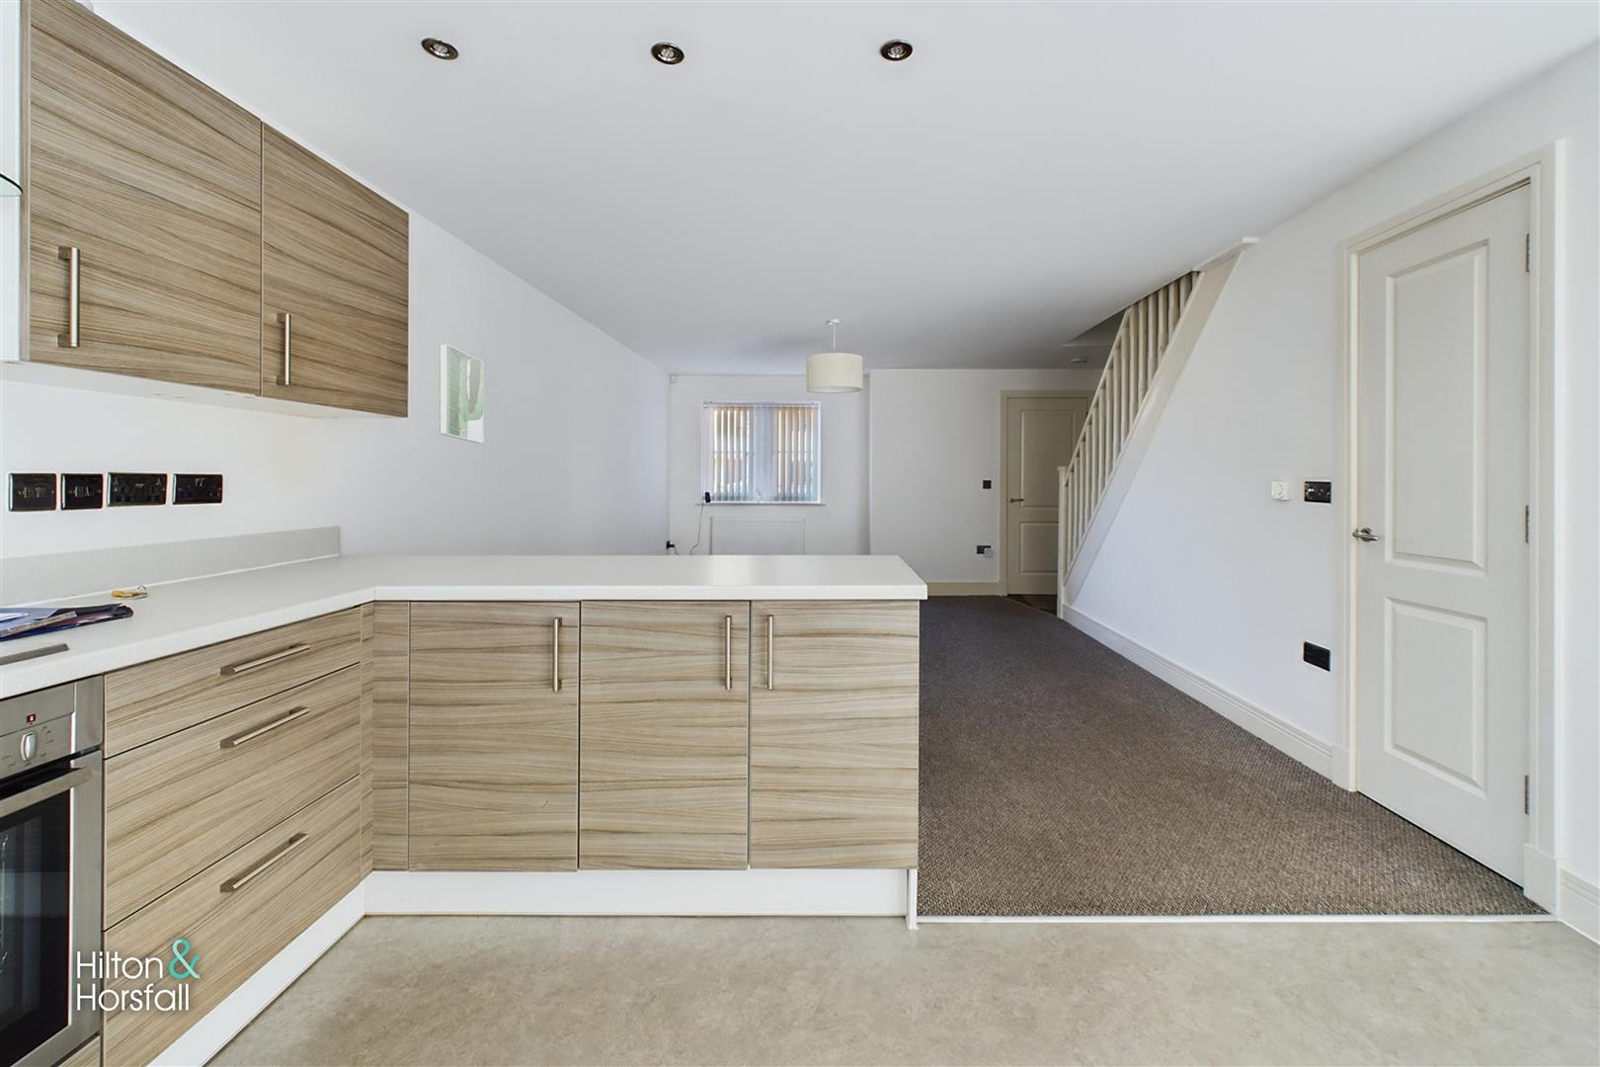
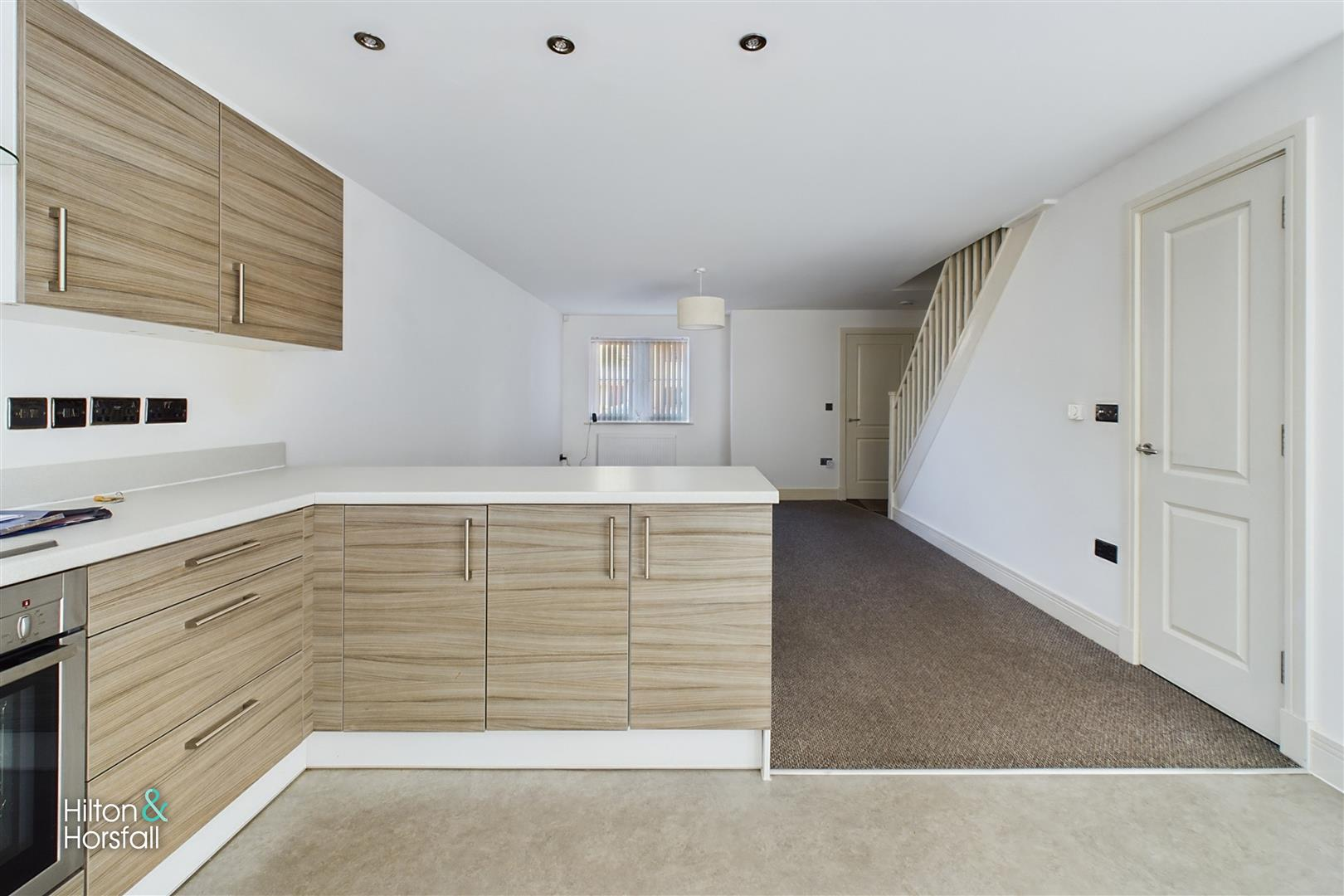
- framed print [438,343,485,444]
